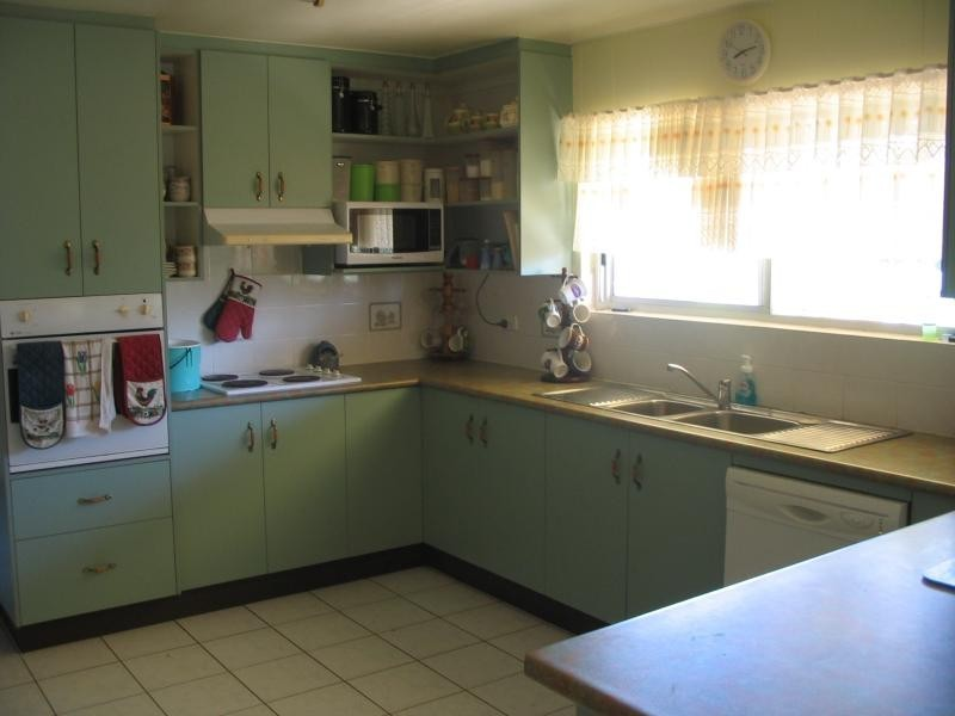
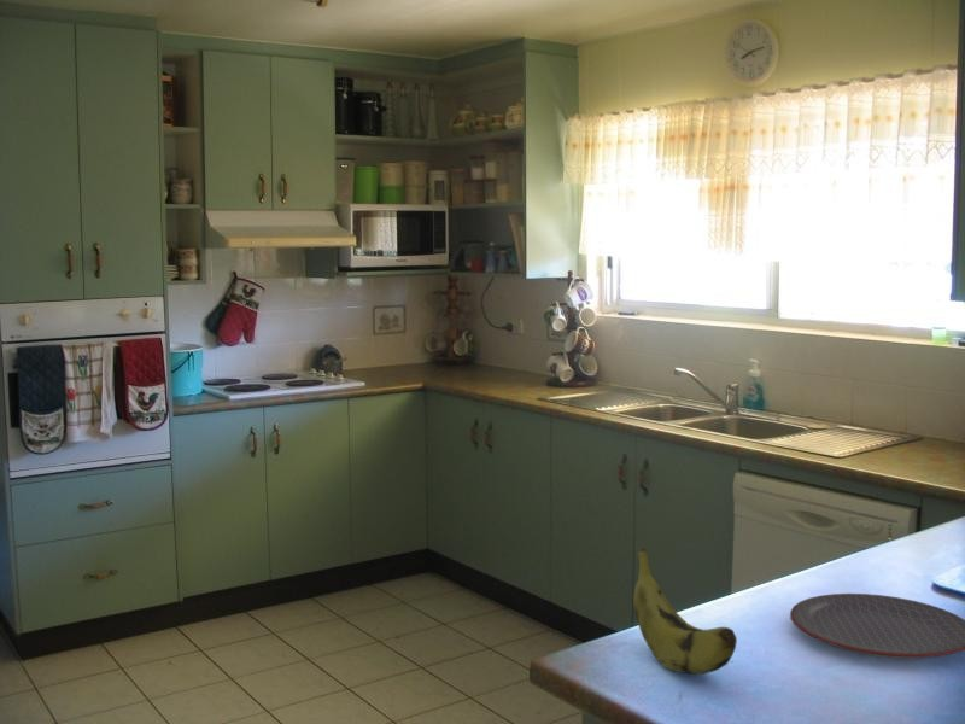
+ banana [632,548,738,676]
+ plate [789,592,965,660]
